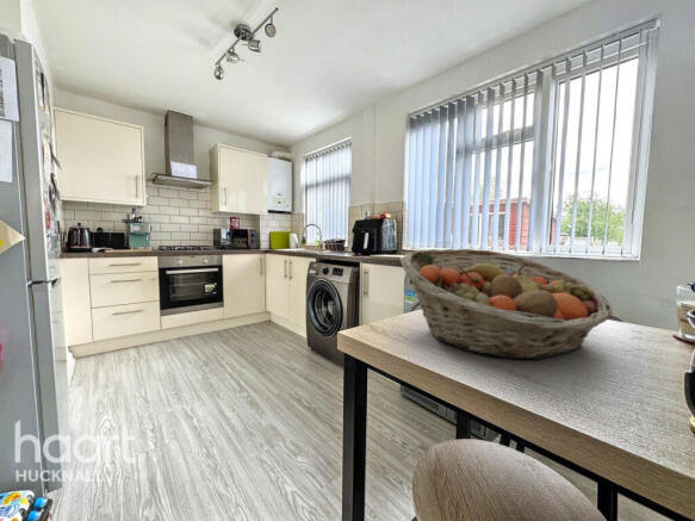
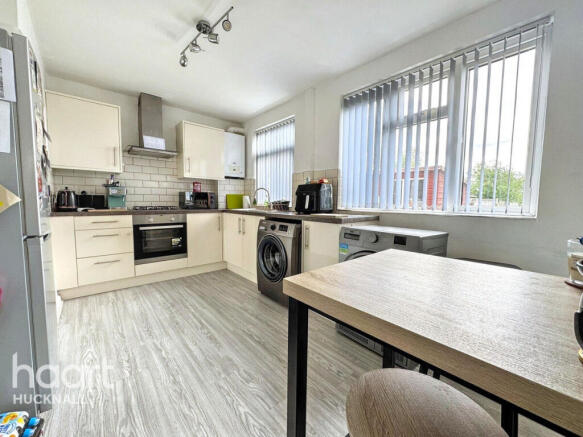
- fruit basket [401,248,614,360]
